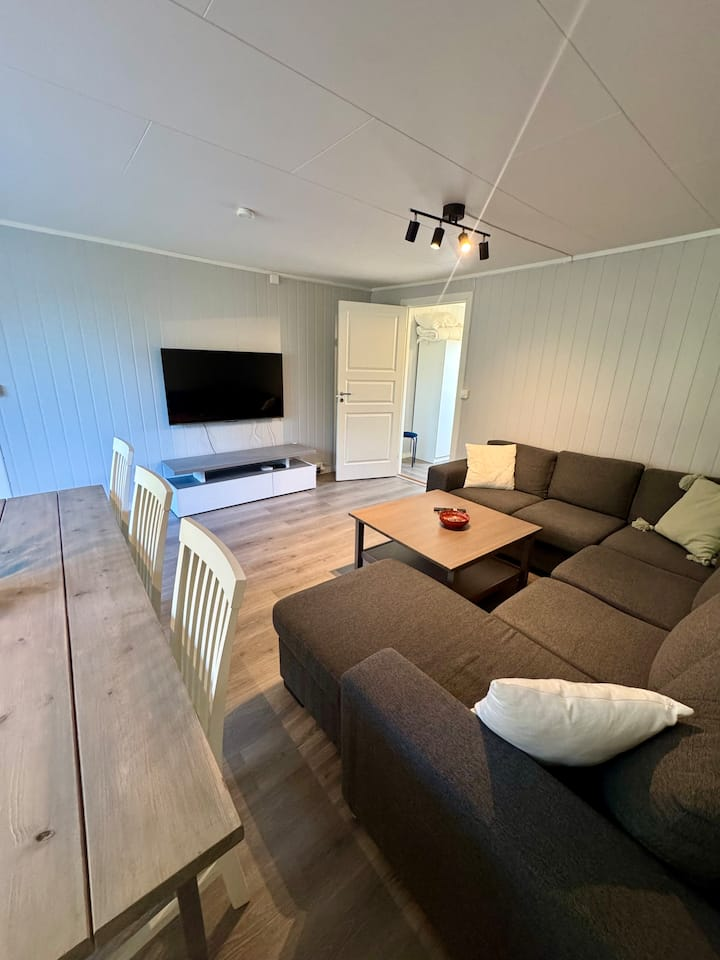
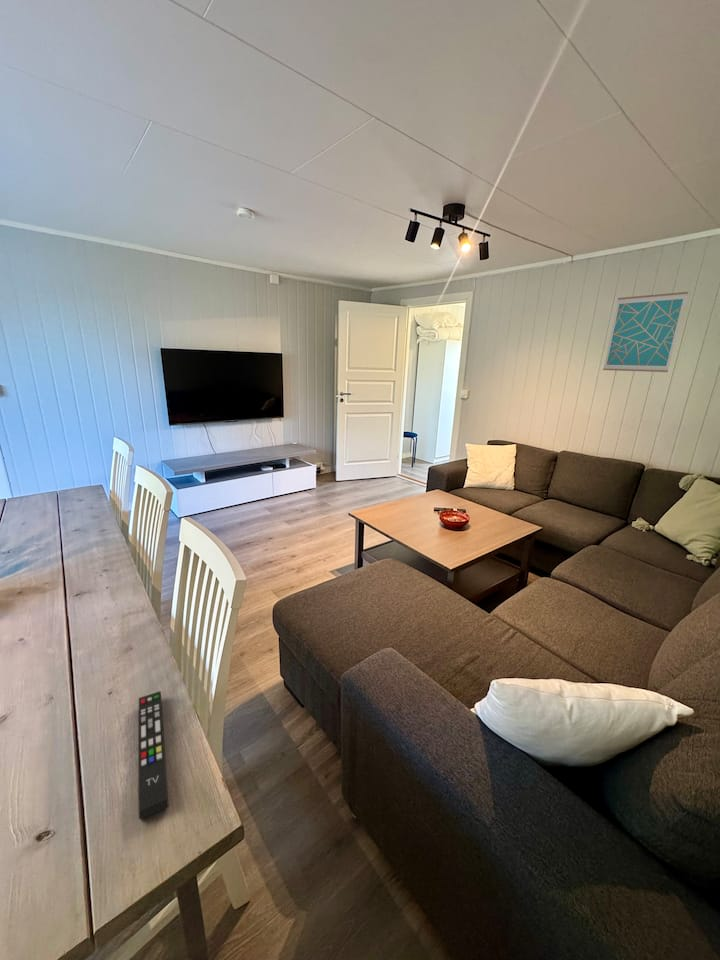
+ remote control [137,690,170,820]
+ wall art [602,291,689,373]
